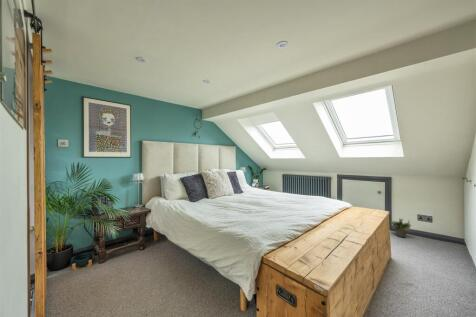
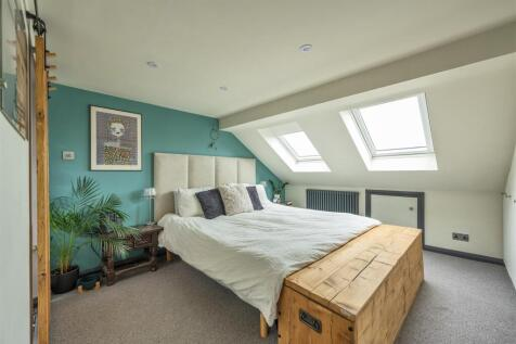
- potted plant [389,217,412,238]
